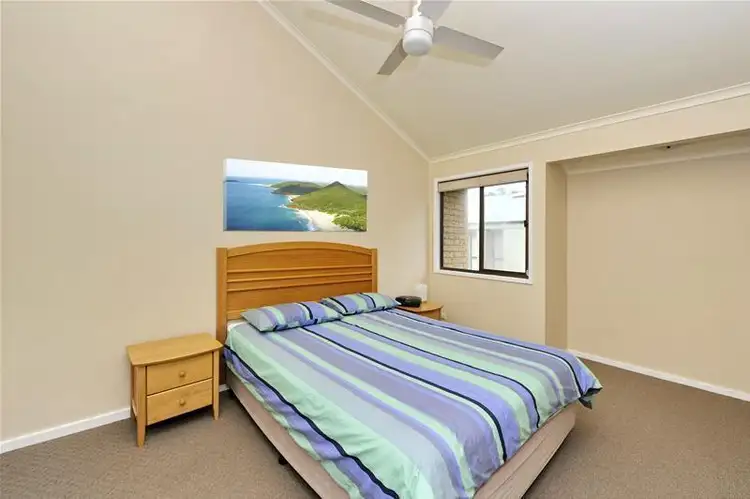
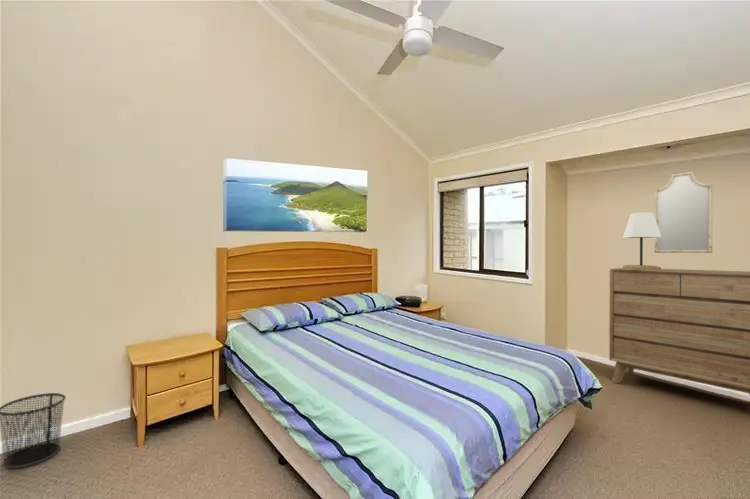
+ home mirror [653,171,714,254]
+ lamp [622,211,662,270]
+ trash can [0,392,67,469]
+ dresser [608,267,750,396]
